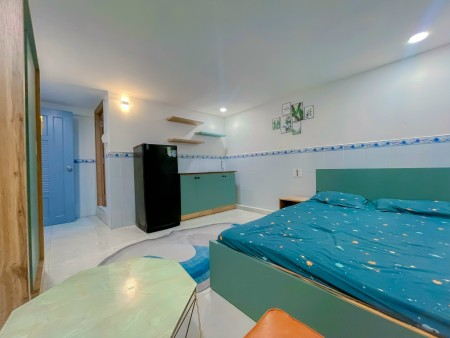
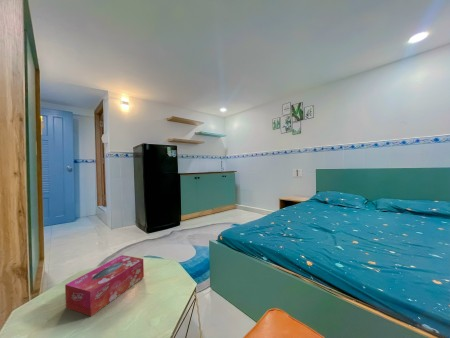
+ tissue box [64,254,145,317]
